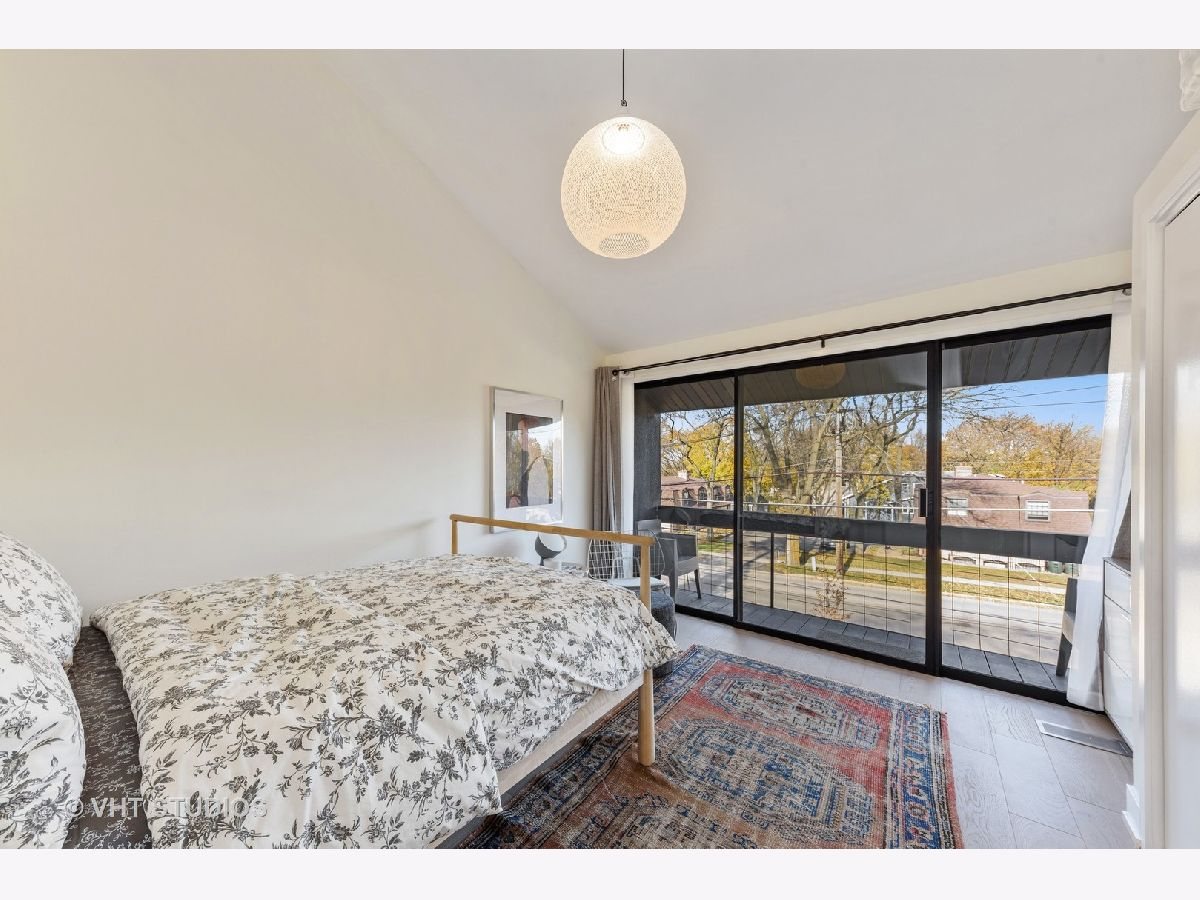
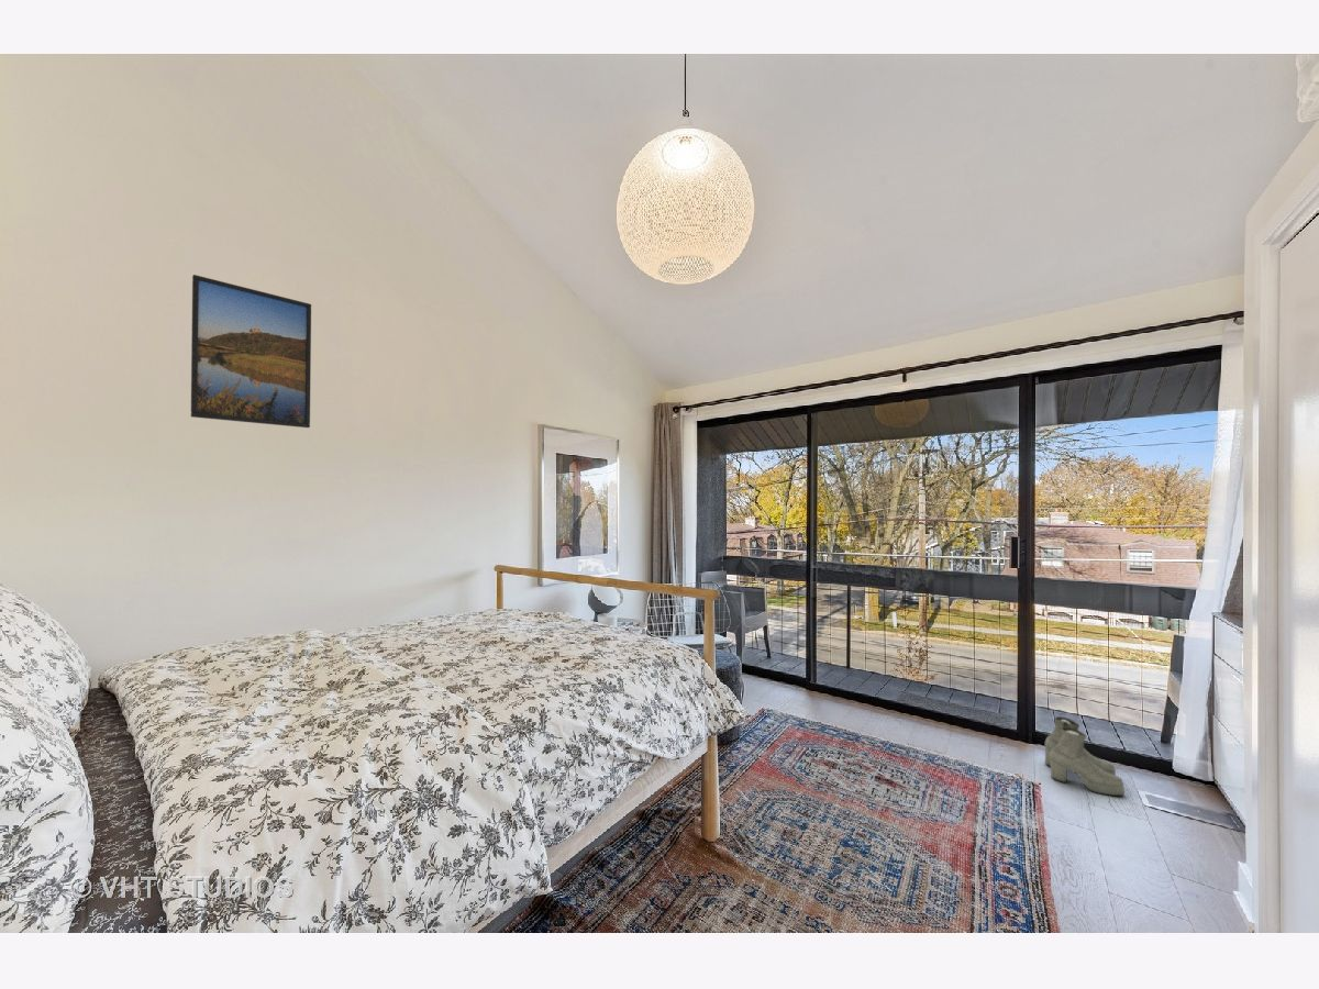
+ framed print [190,274,312,429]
+ boots [1044,715,1126,797]
